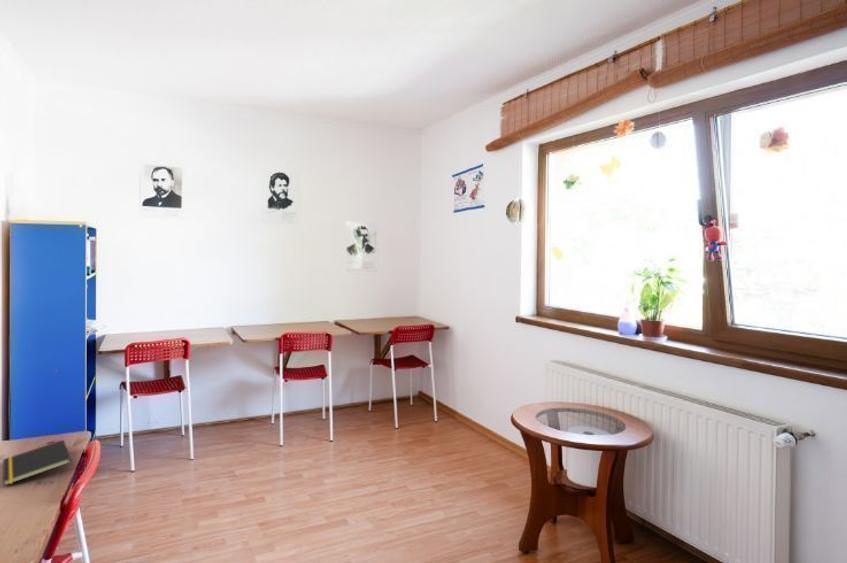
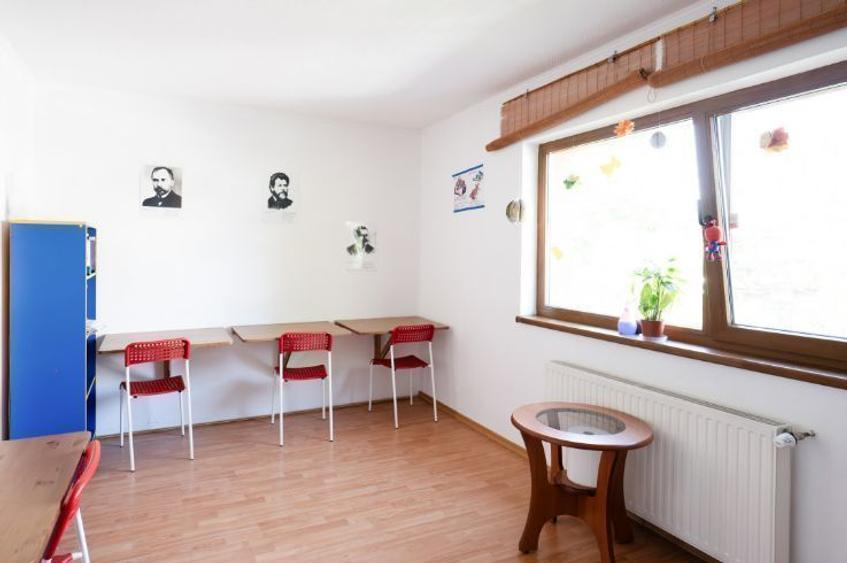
- notepad [2,439,72,487]
